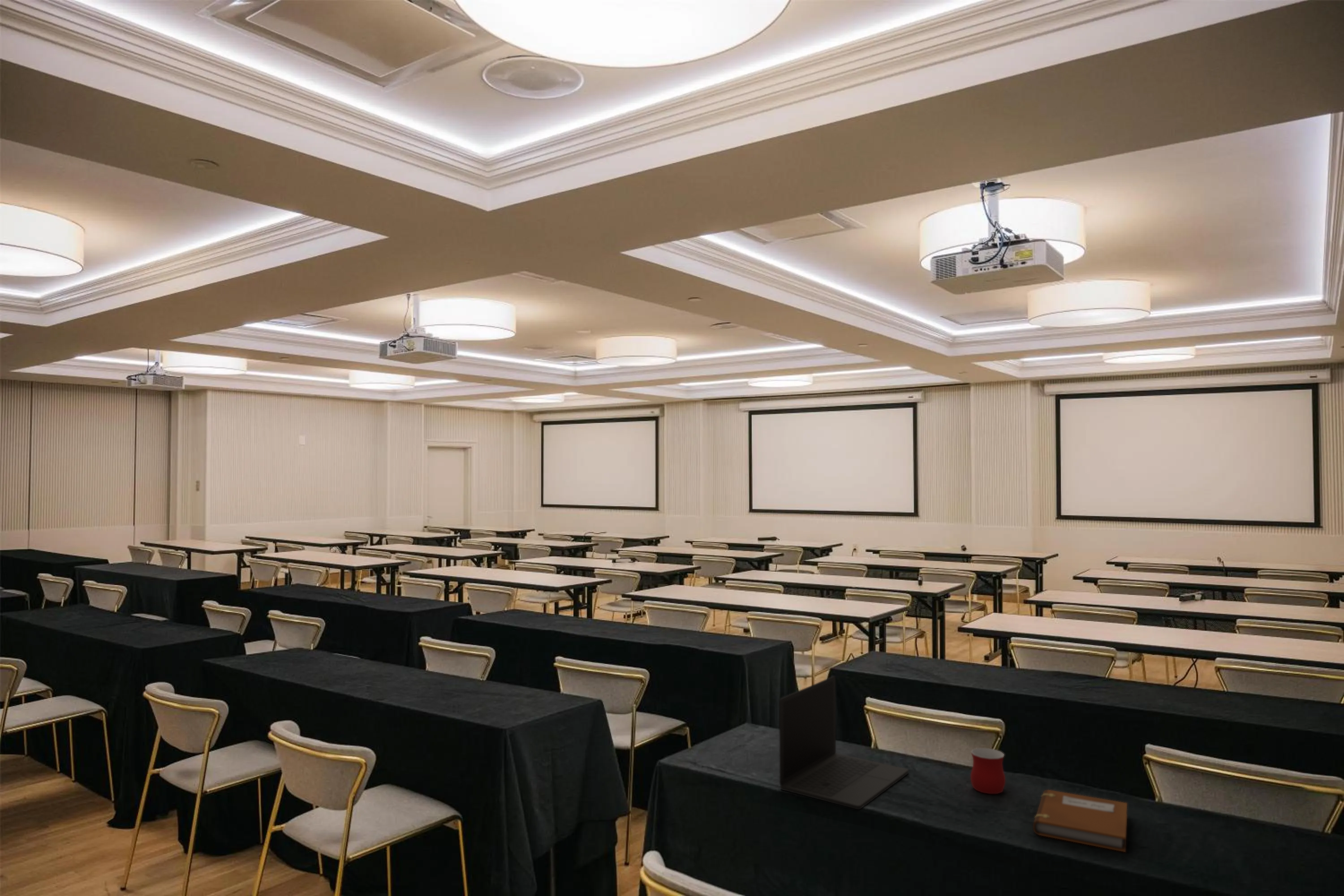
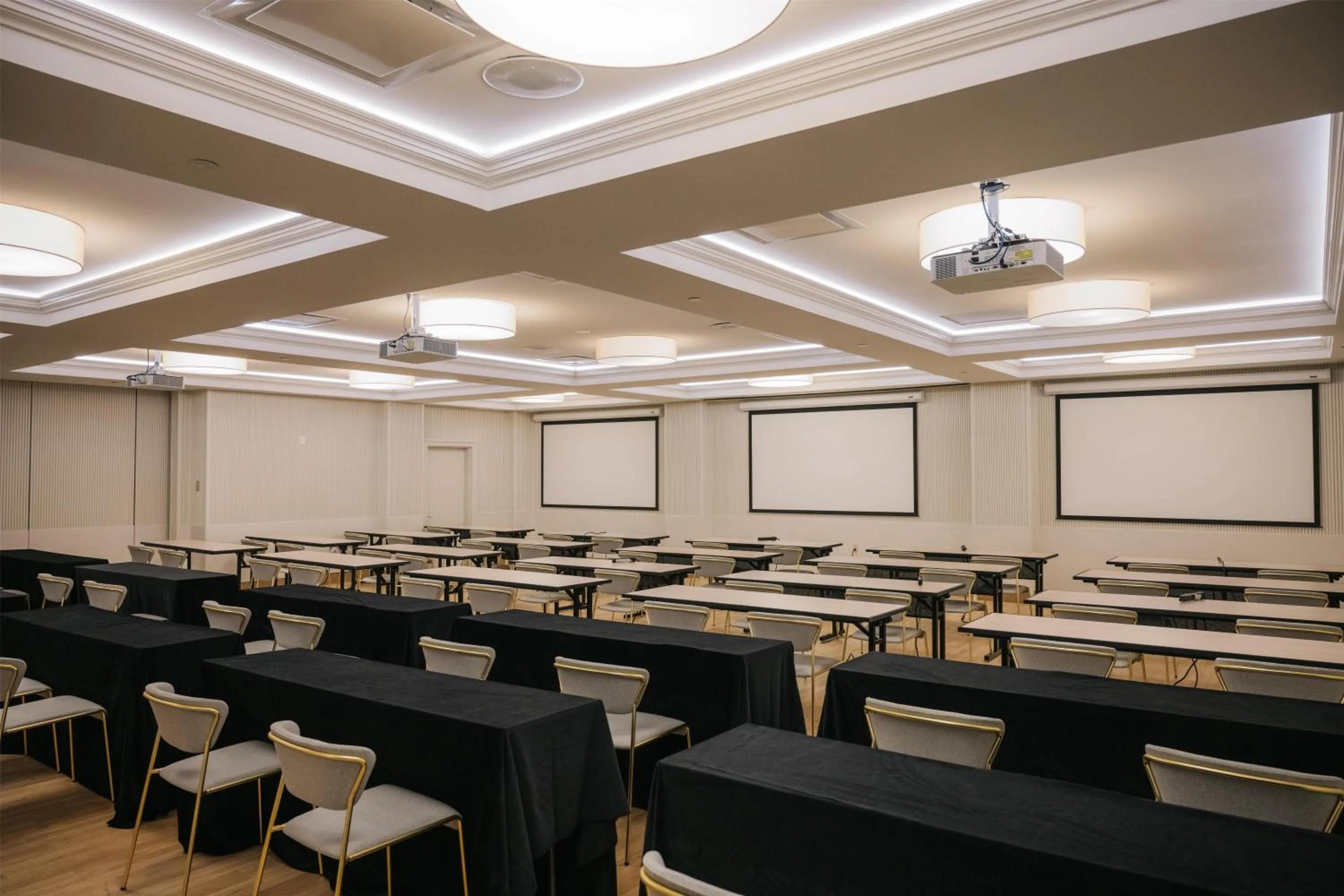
- mug [970,748,1006,794]
- notebook [1033,789,1128,853]
- laptop [779,676,909,810]
